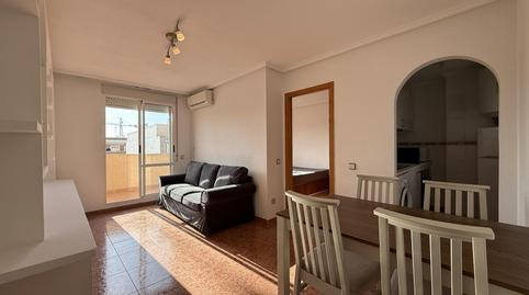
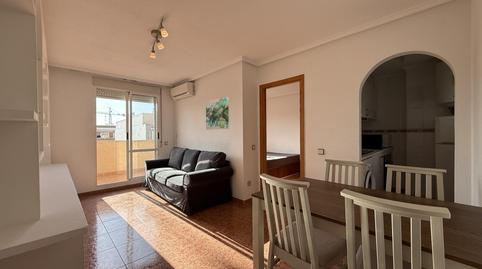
+ wall art [205,96,230,131]
